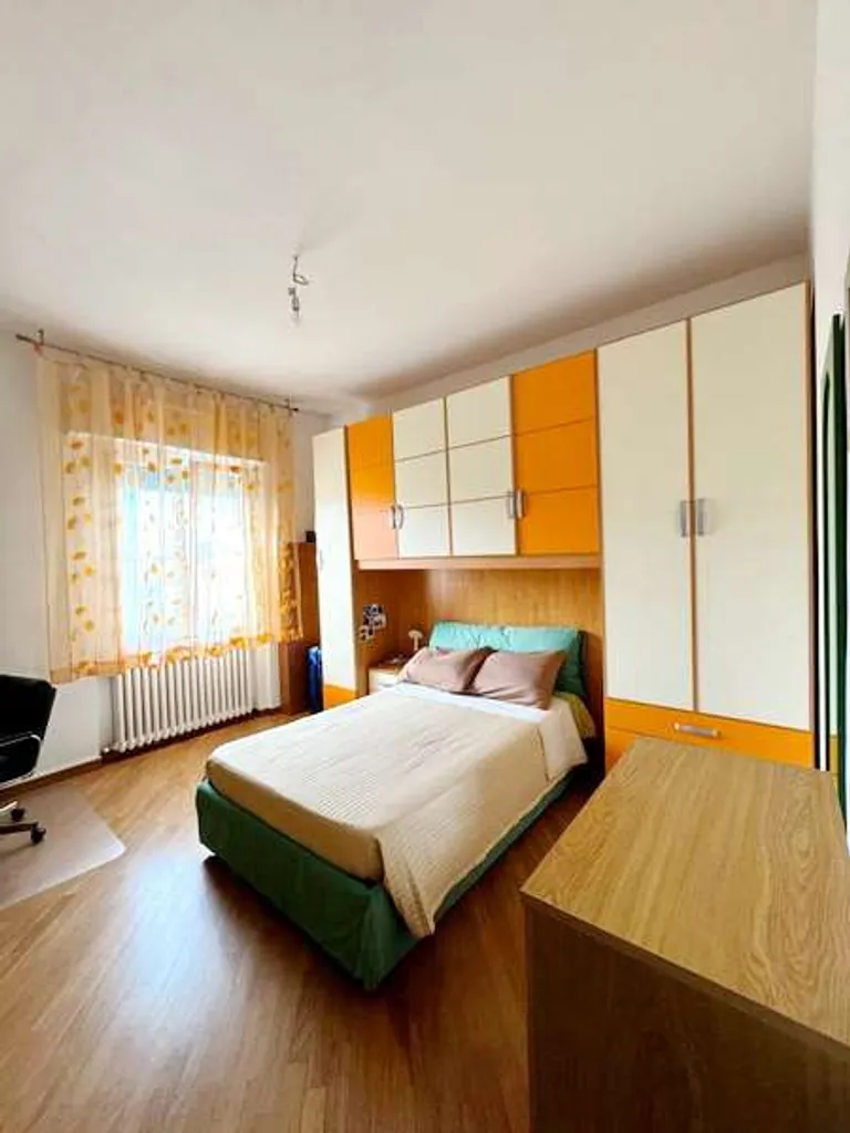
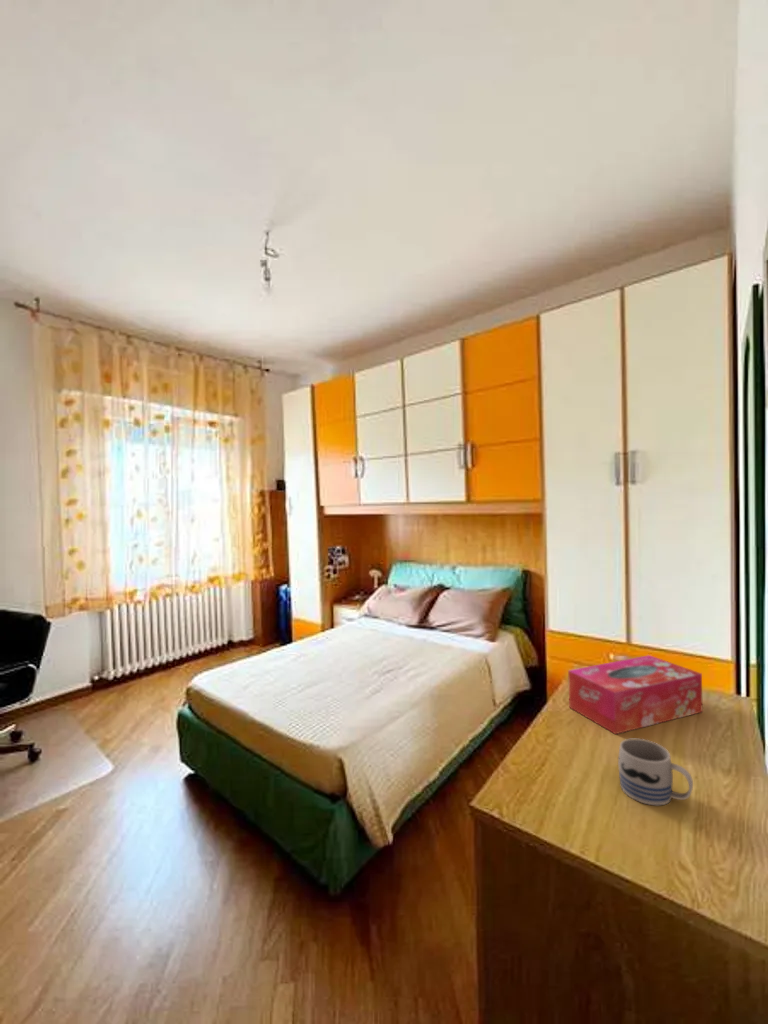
+ mug [617,738,694,806]
+ tissue box [567,654,704,735]
